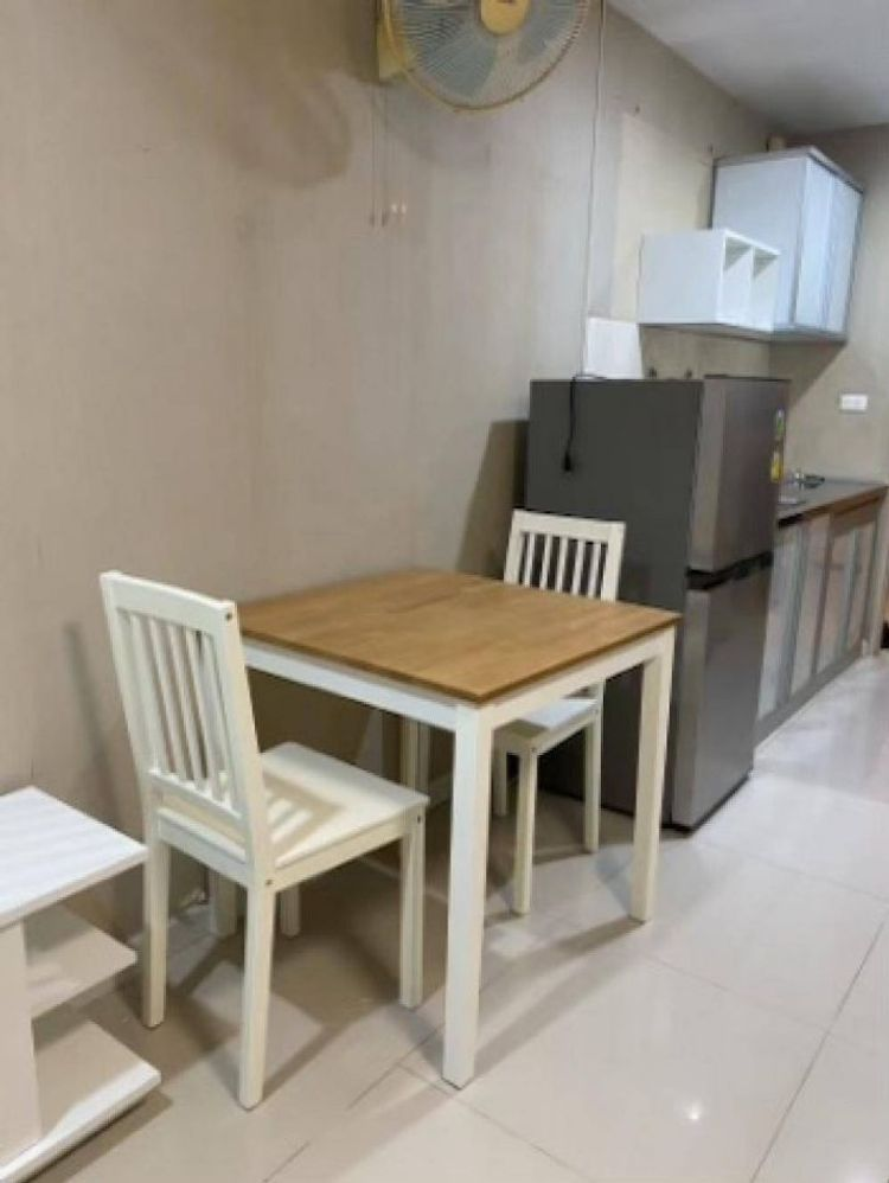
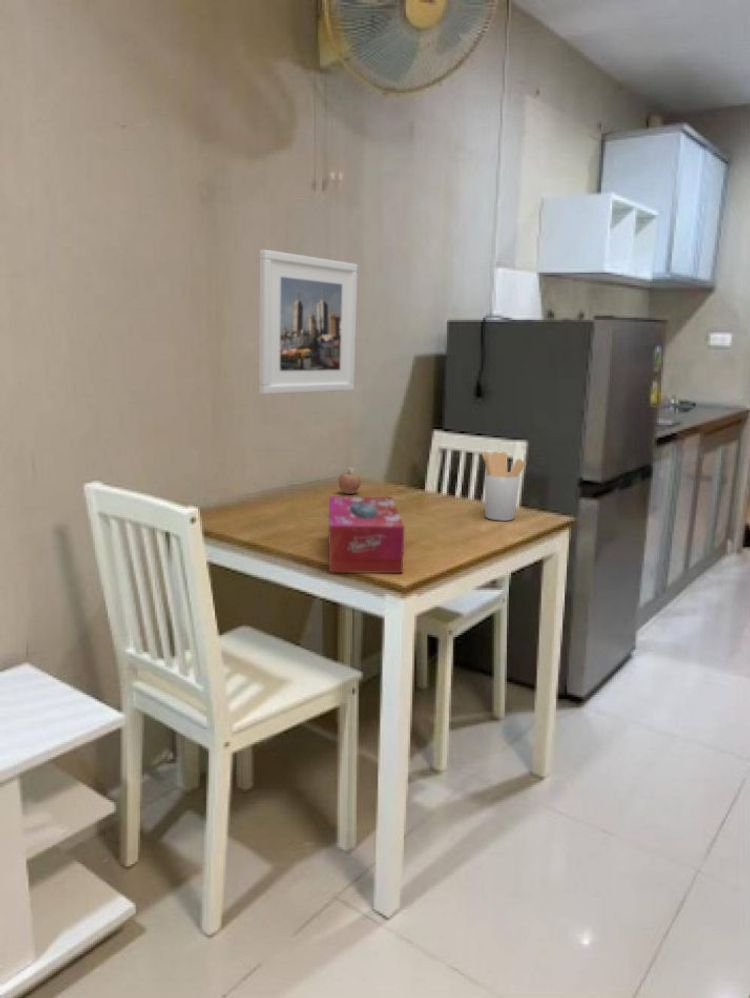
+ utensil holder [481,450,527,522]
+ tissue box [328,495,405,574]
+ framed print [258,249,359,395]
+ fruit [337,466,362,495]
